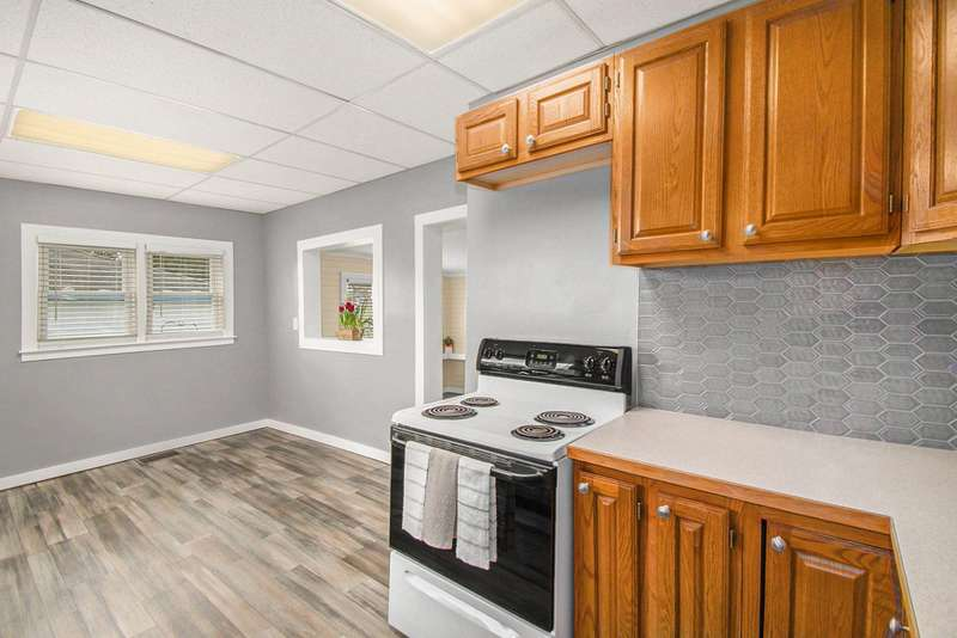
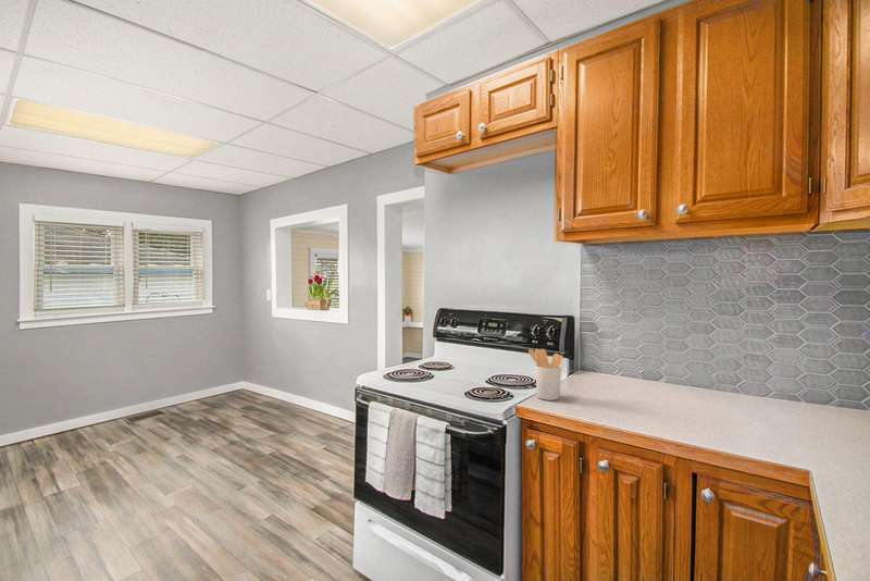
+ utensil holder [527,348,564,401]
